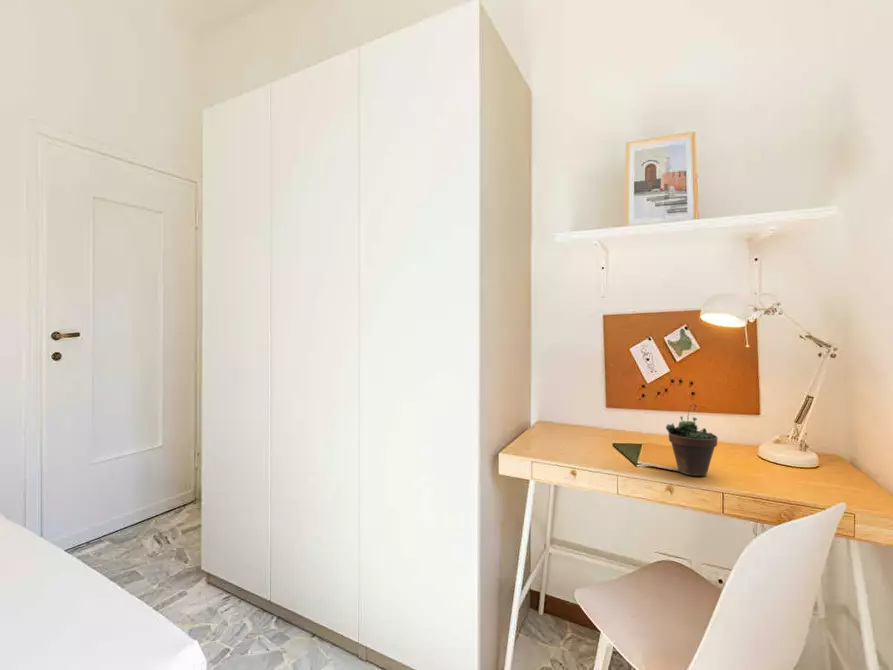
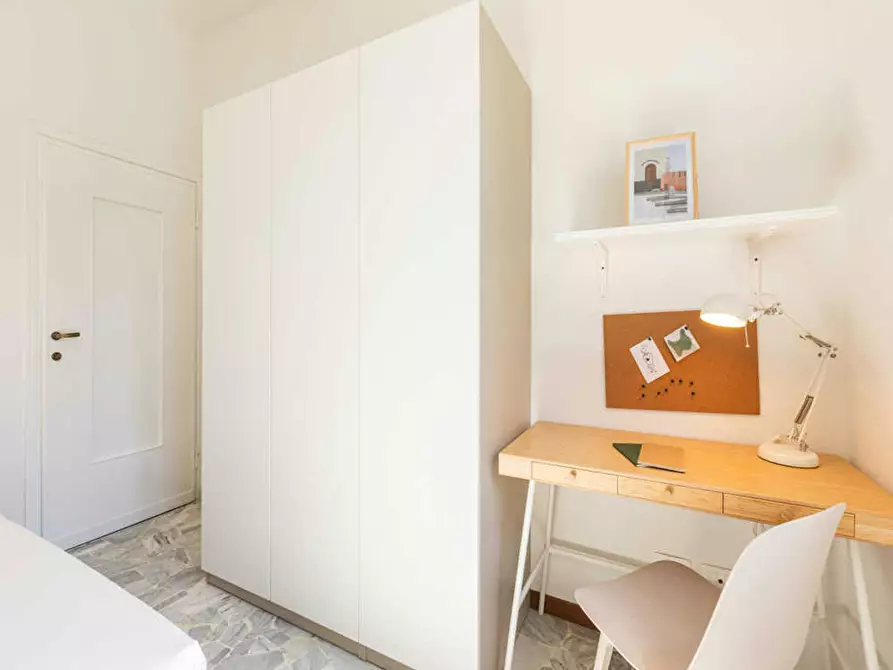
- succulent plant [665,402,719,477]
